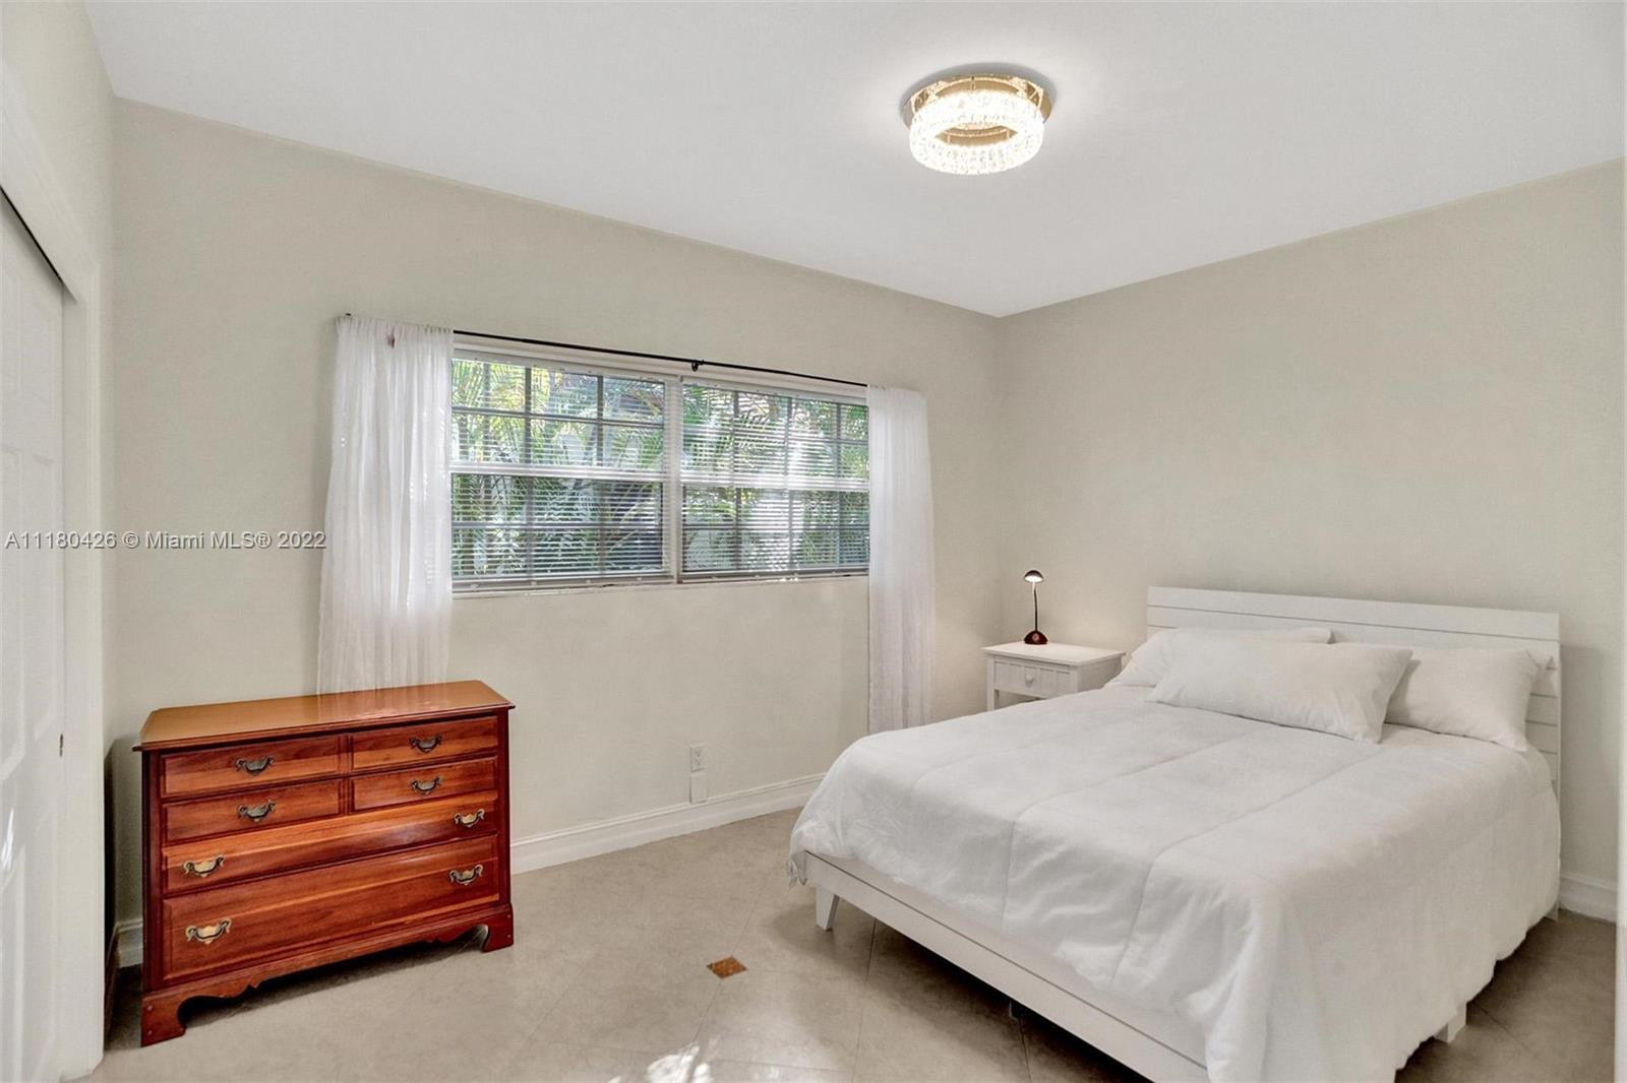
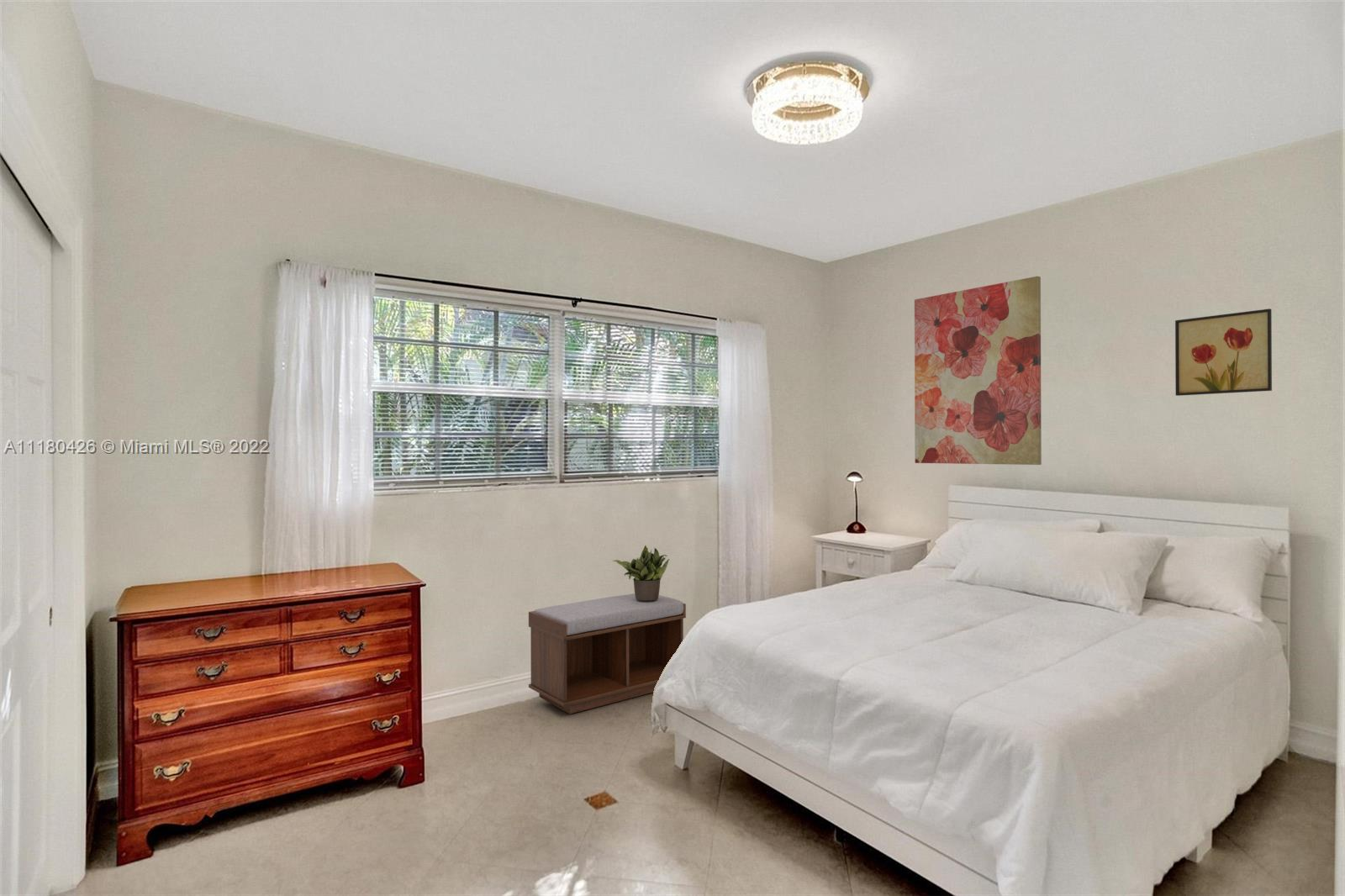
+ potted plant [612,545,671,601]
+ bench [528,593,687,714]
+ wall art [1174,308,1273,397]
+ wall art [914,276,1042,466]
